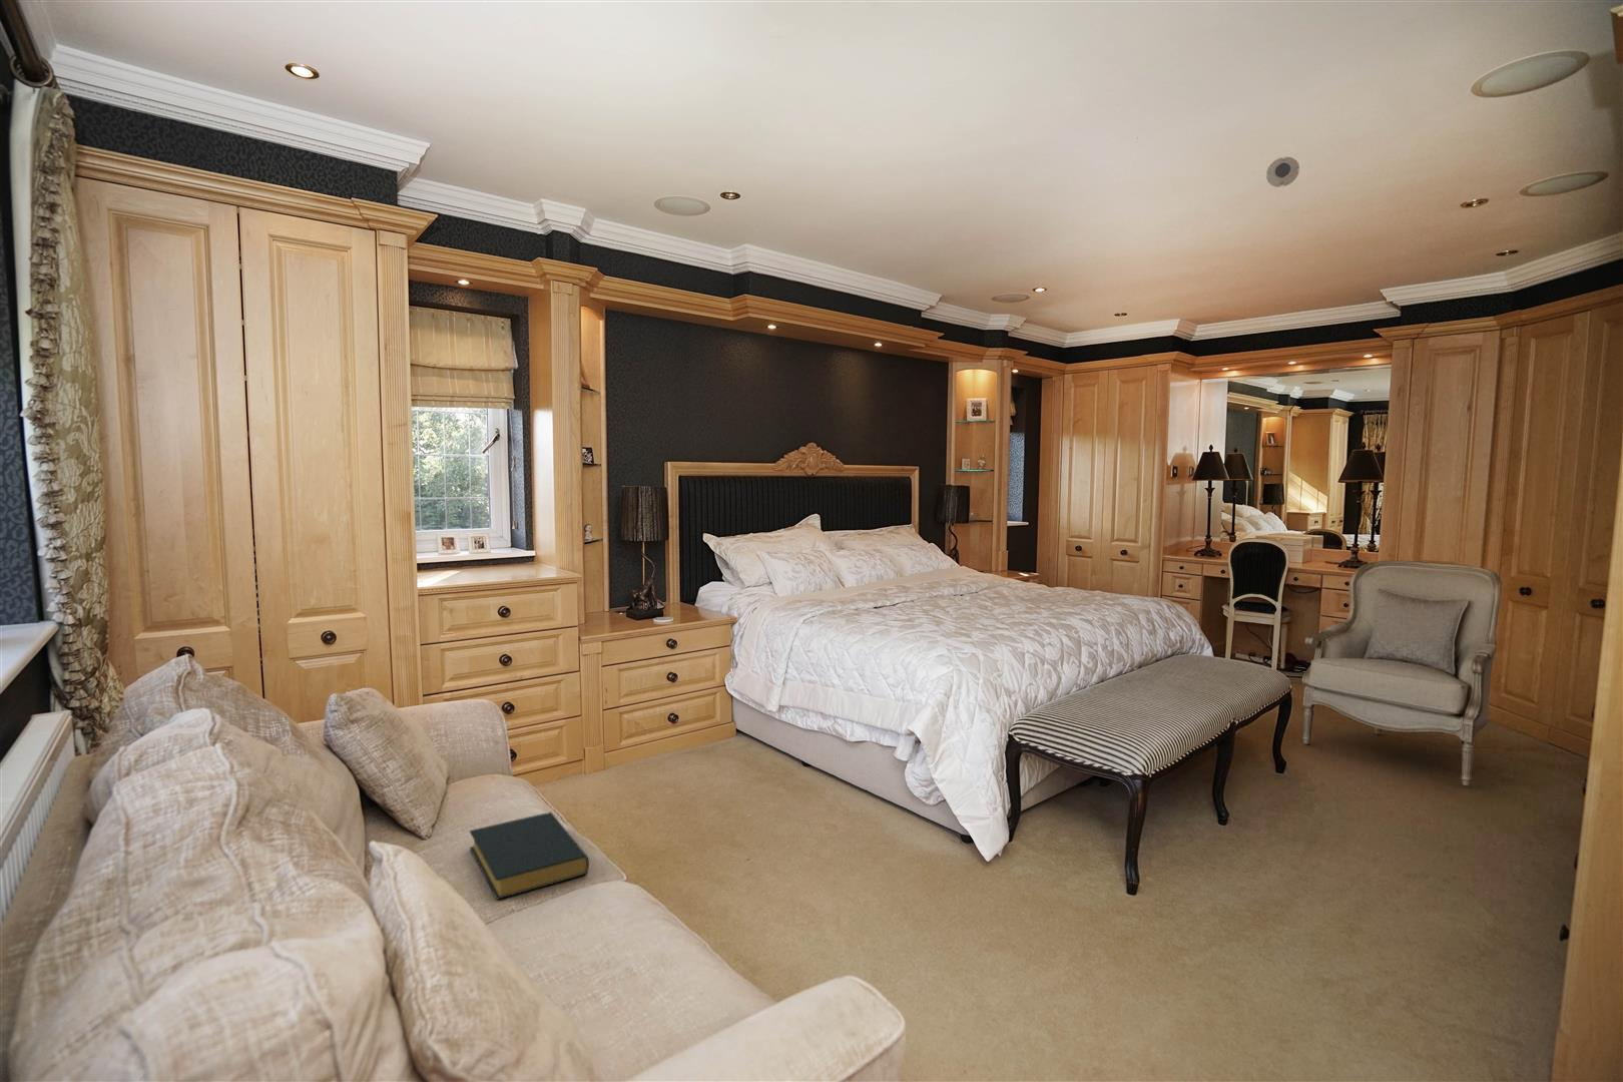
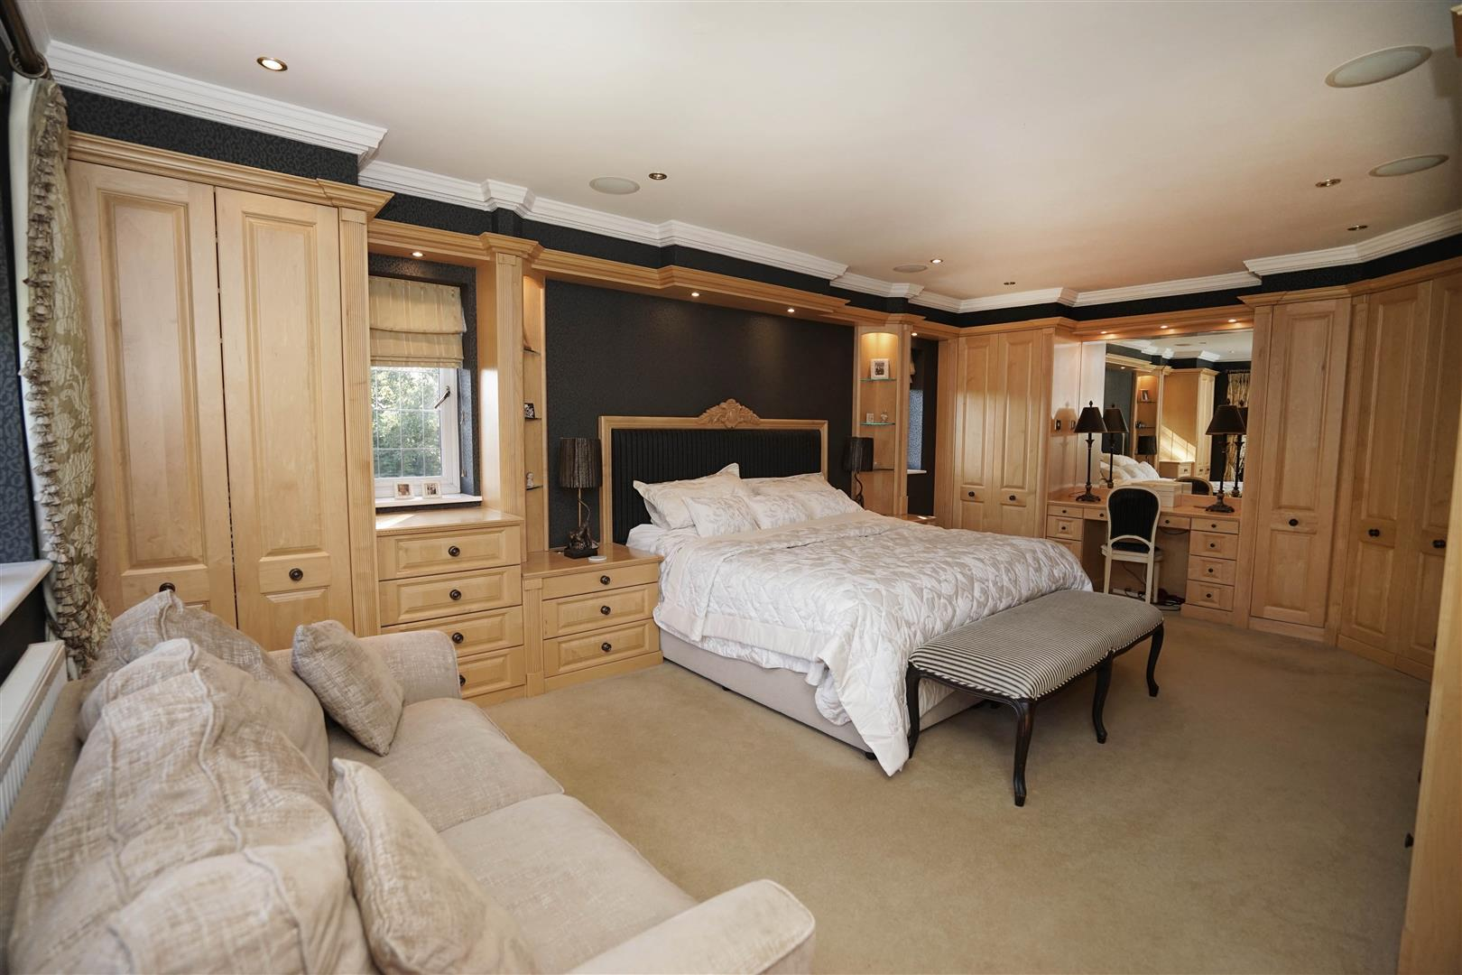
- armchair [1302,559,1502,786]
- hardback book [467,812,591,901]
- smoke detector [1266,156,1301,188]
